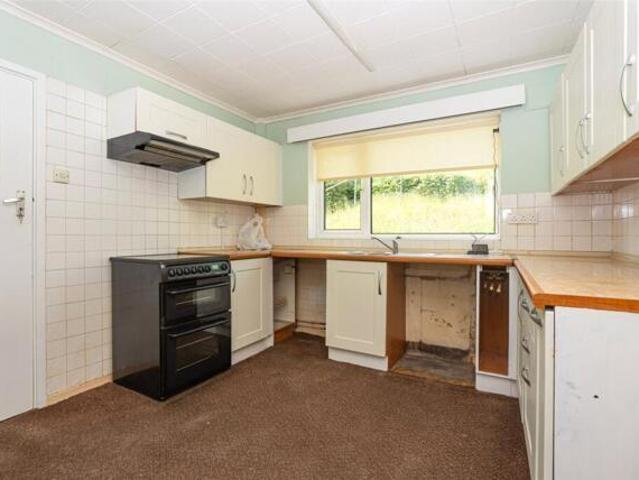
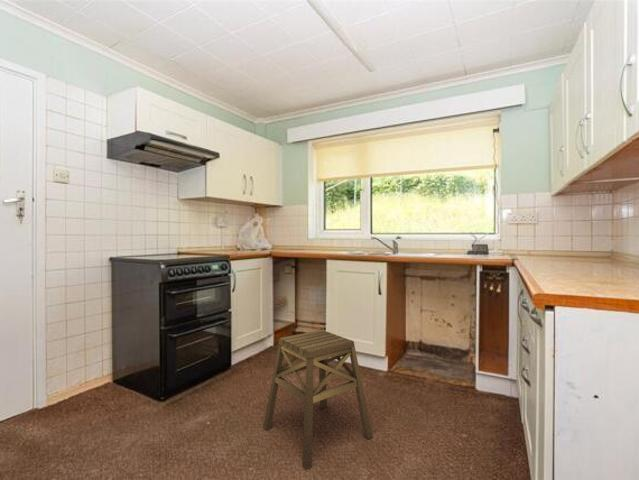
+ stool [262,329,374,471]
